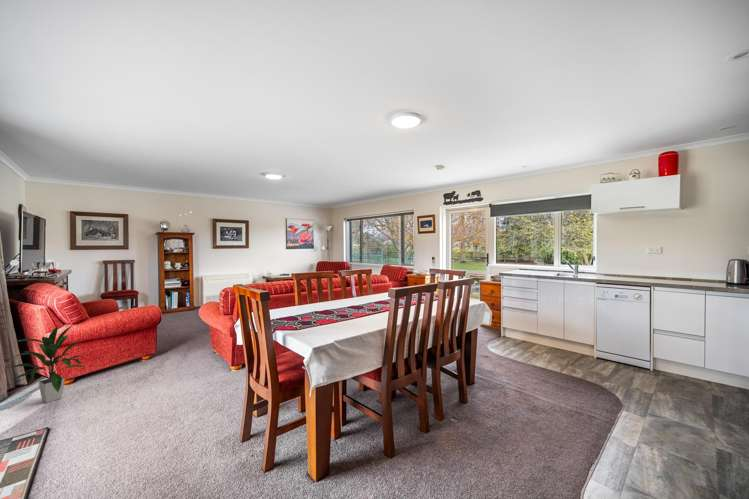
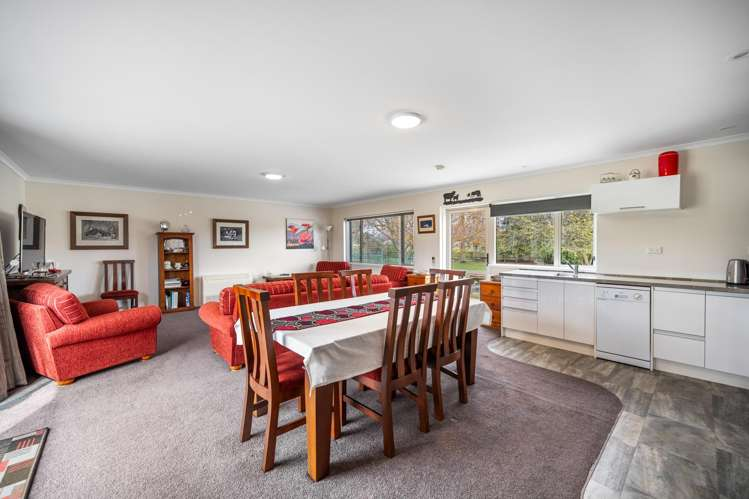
- indoor plant [6,323,87,404]
